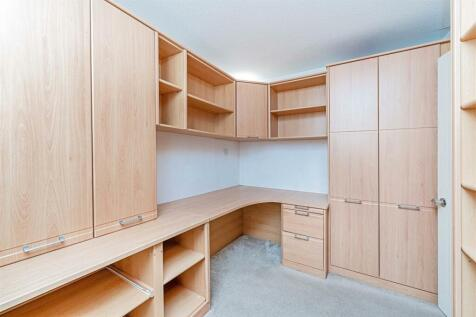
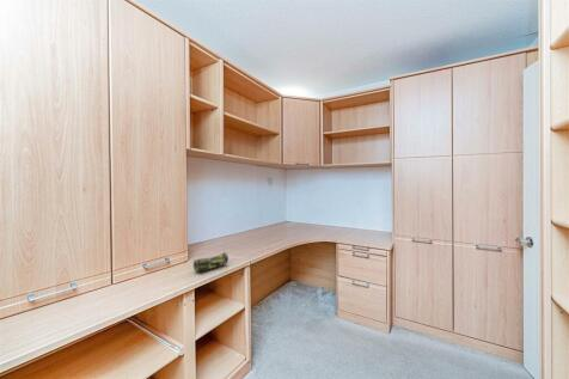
+ pencil case [192,251,230,273]
